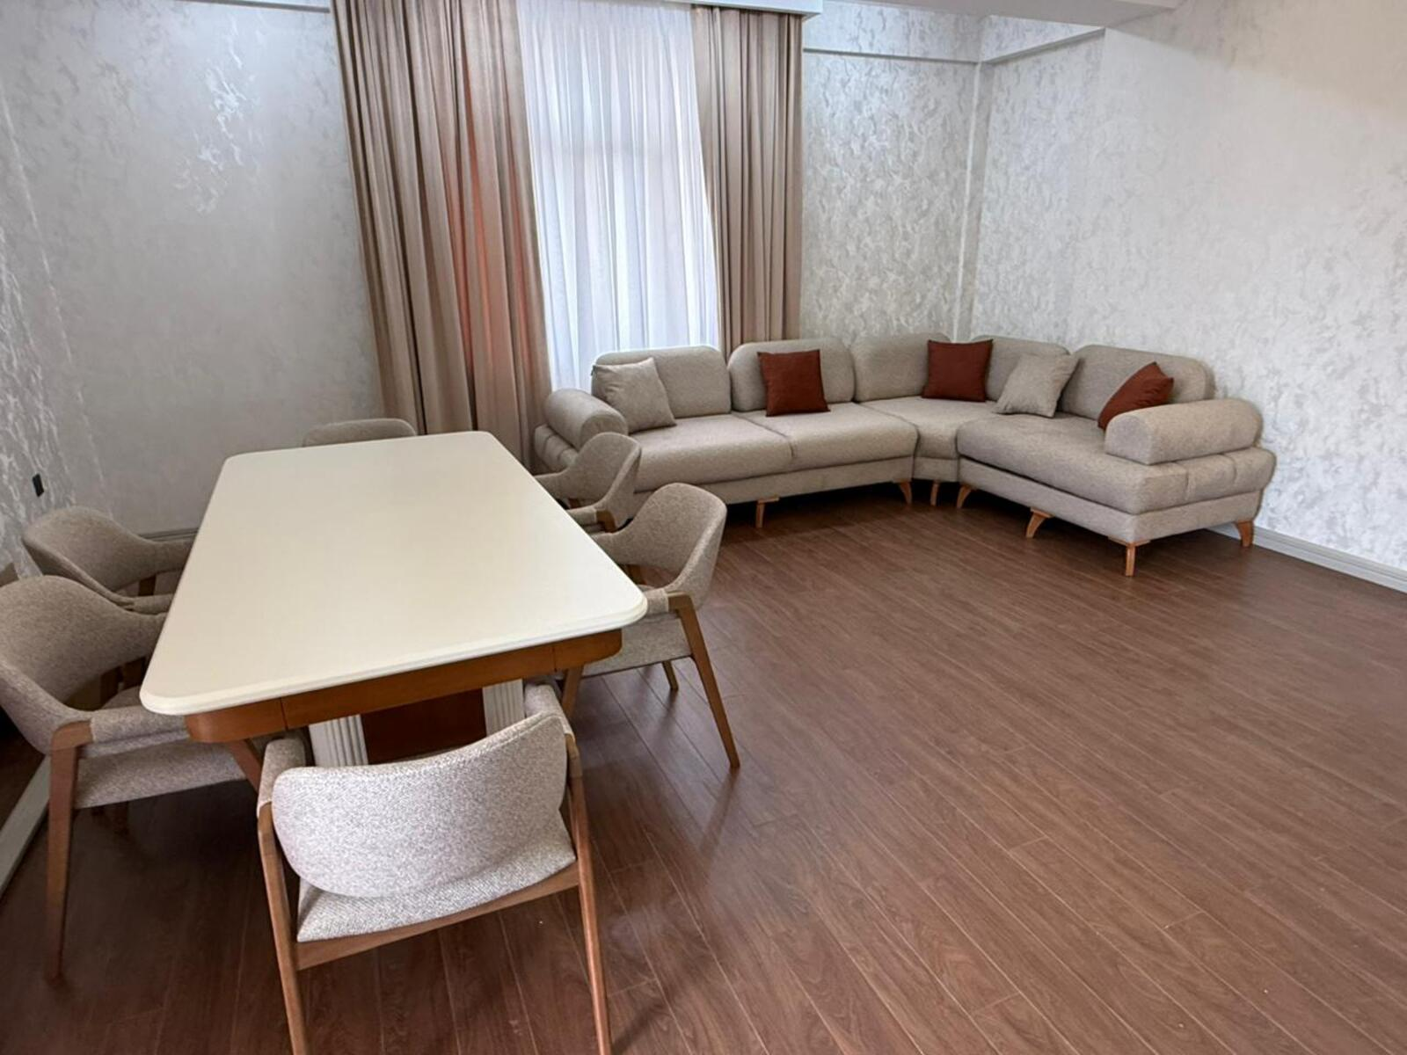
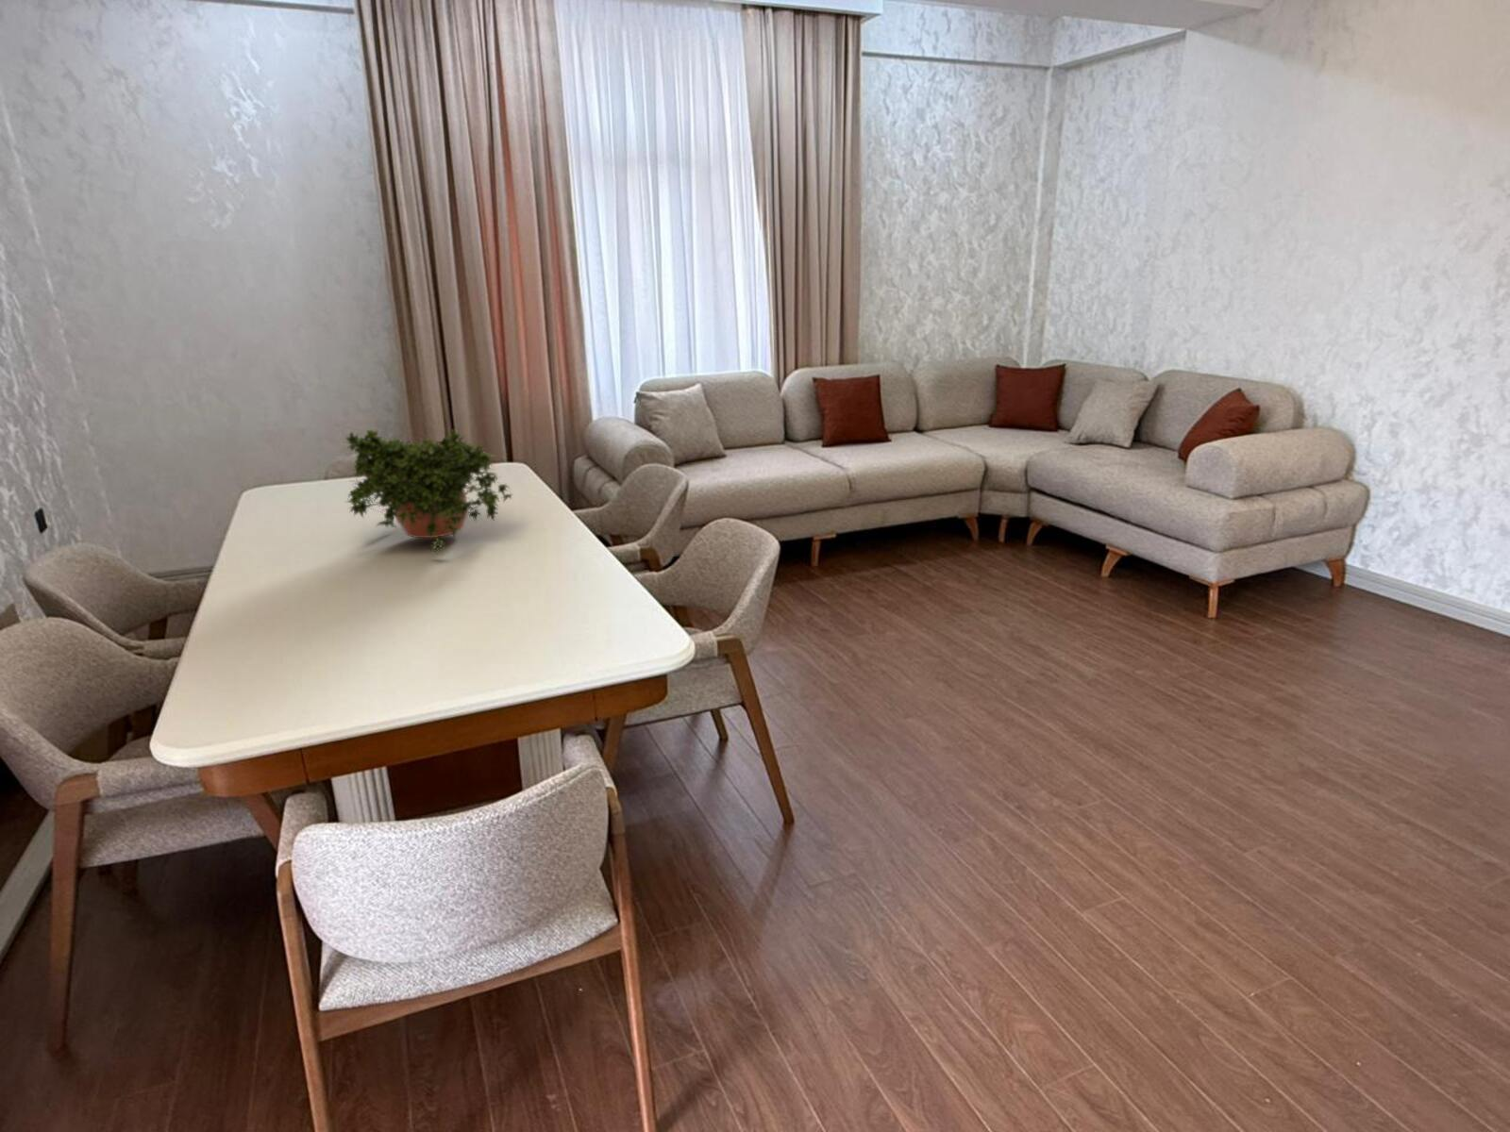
+ potted plant [341,428,514,555]
